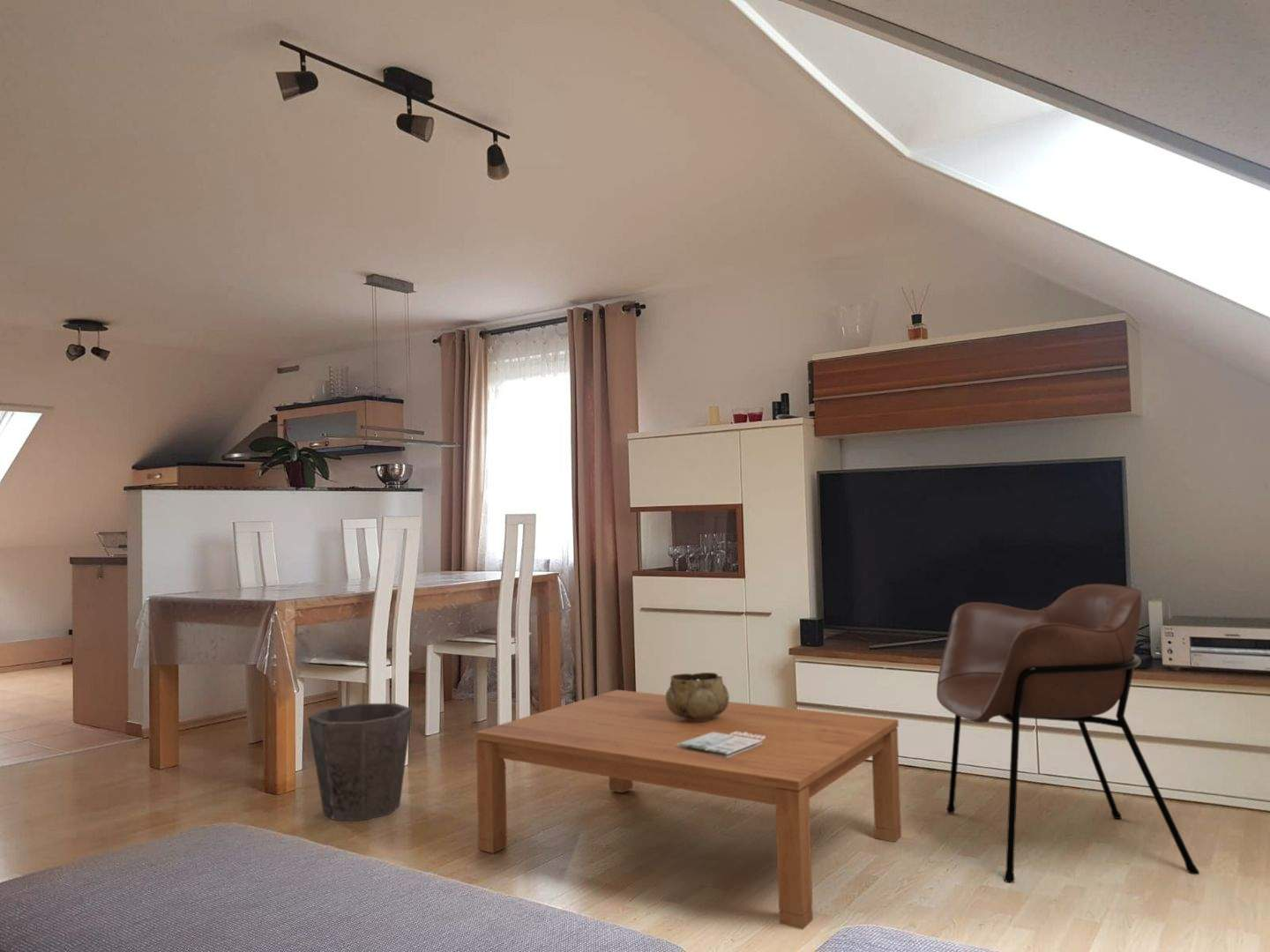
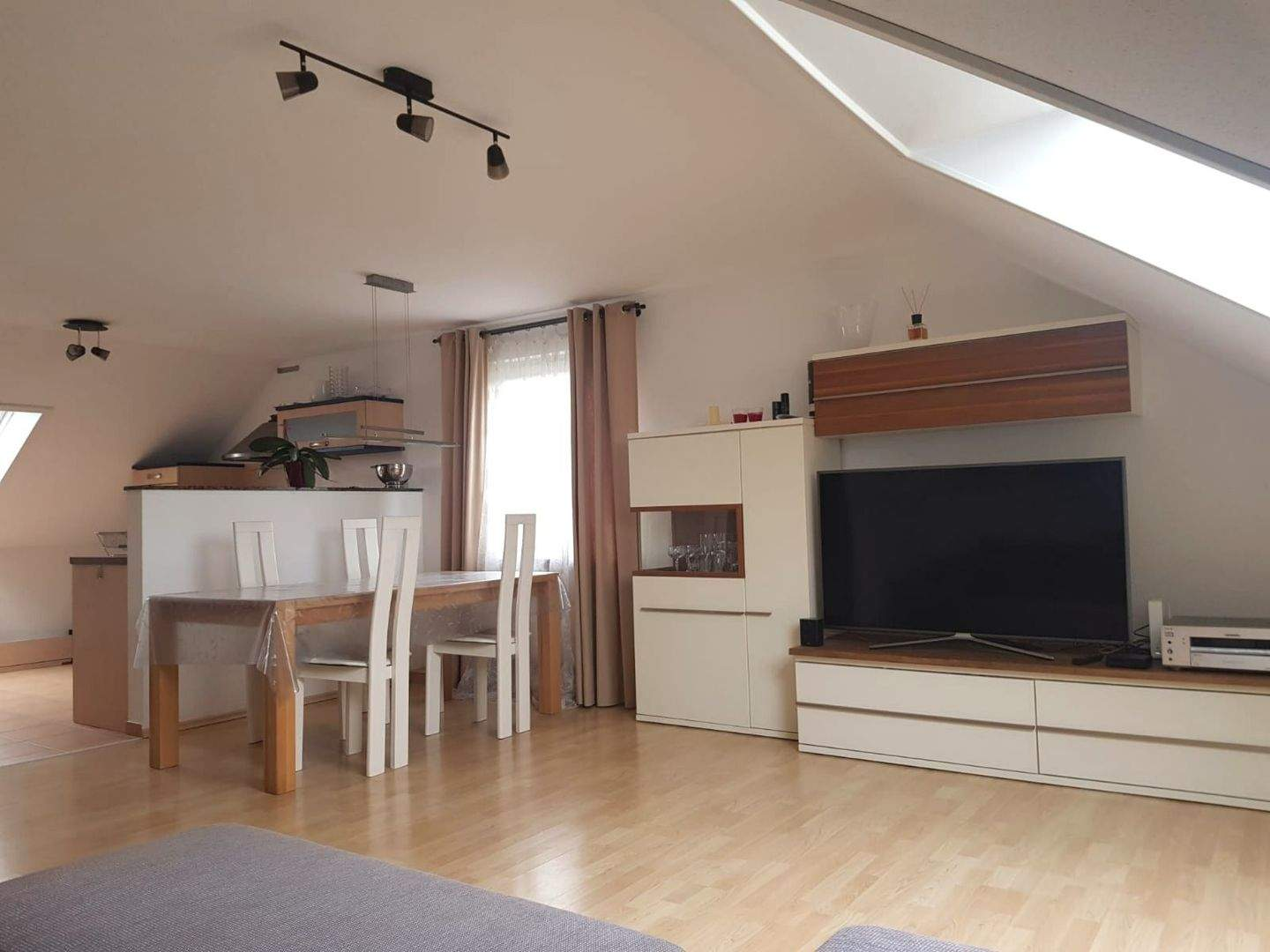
- decorative bowl [665,672,730,721]
- coffee table [474,689,902,931]
- magazine [677,732,766,757]
- armchair [936,583,1200,884]
- waste bin [307,703,414,822]
